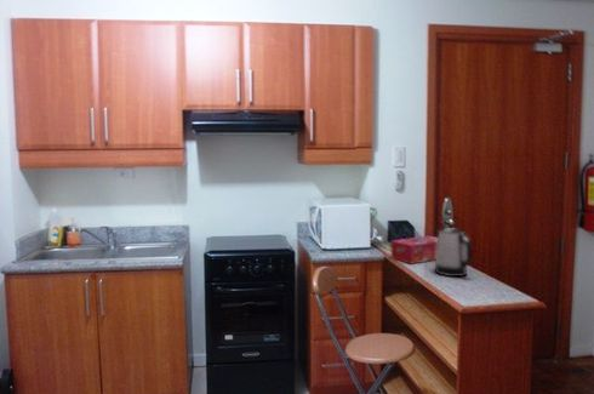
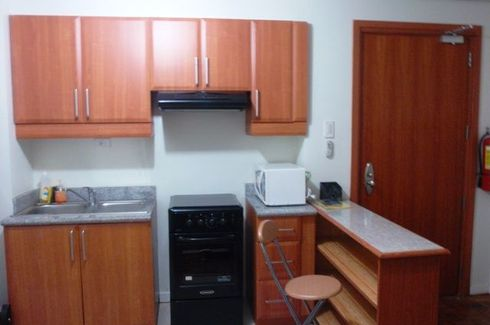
- kettle [434,227,474,278]
- tissue box [390,234,439,265]
